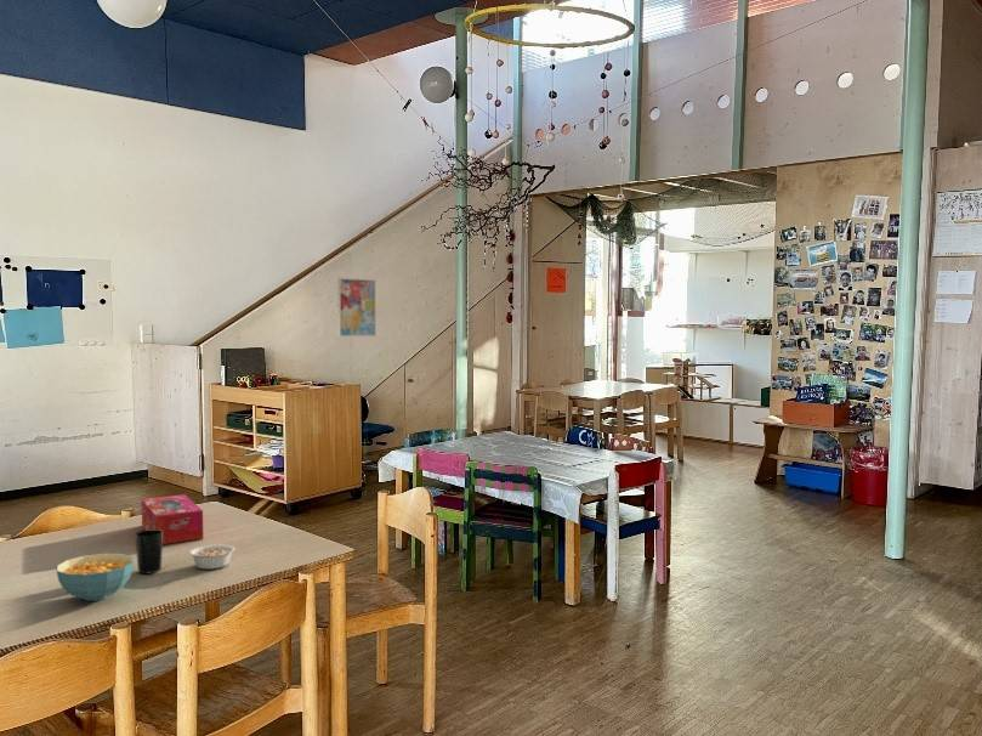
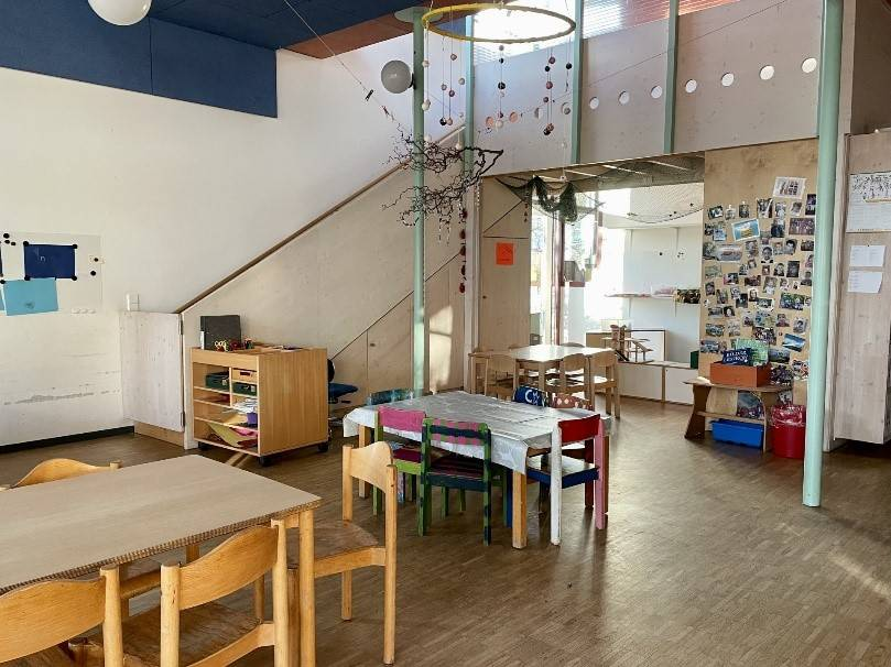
- cereal bowl [56,553,135,602]
- tissue box [141,493,204,545]
- wall art [336,277,376,338]
- cup [134,528,164,574]
- legume [188,544,238,571]
